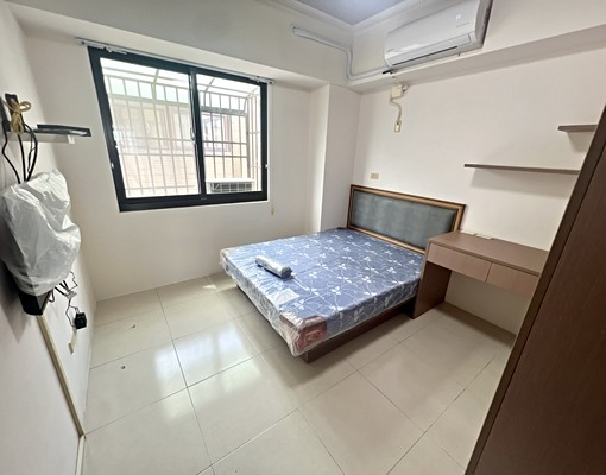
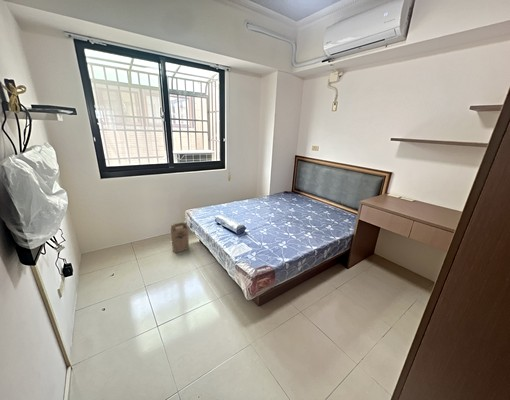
+ cardboard box [170,222,190,254]
